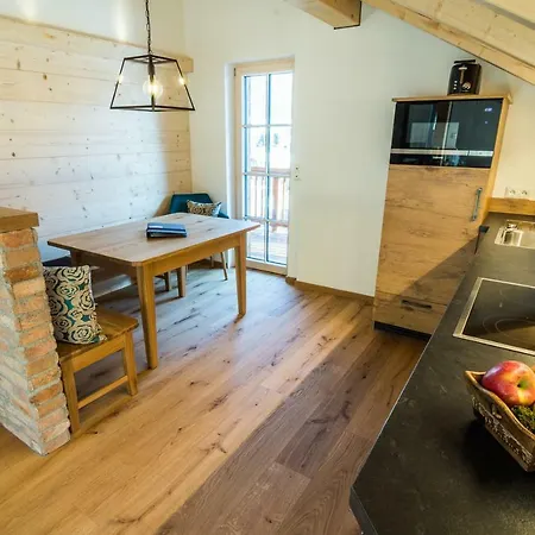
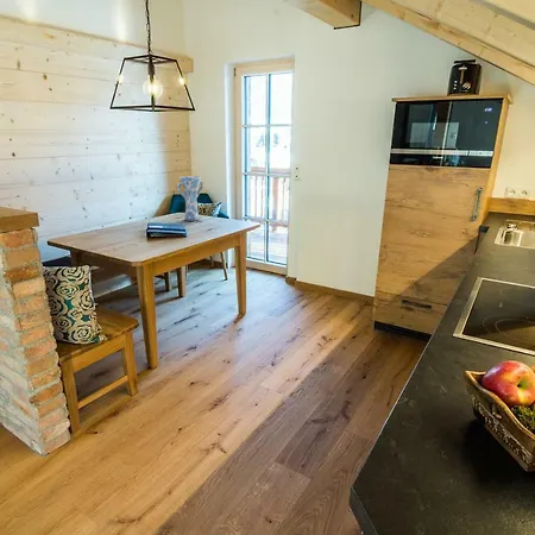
+ vase [176,175,204,222]
